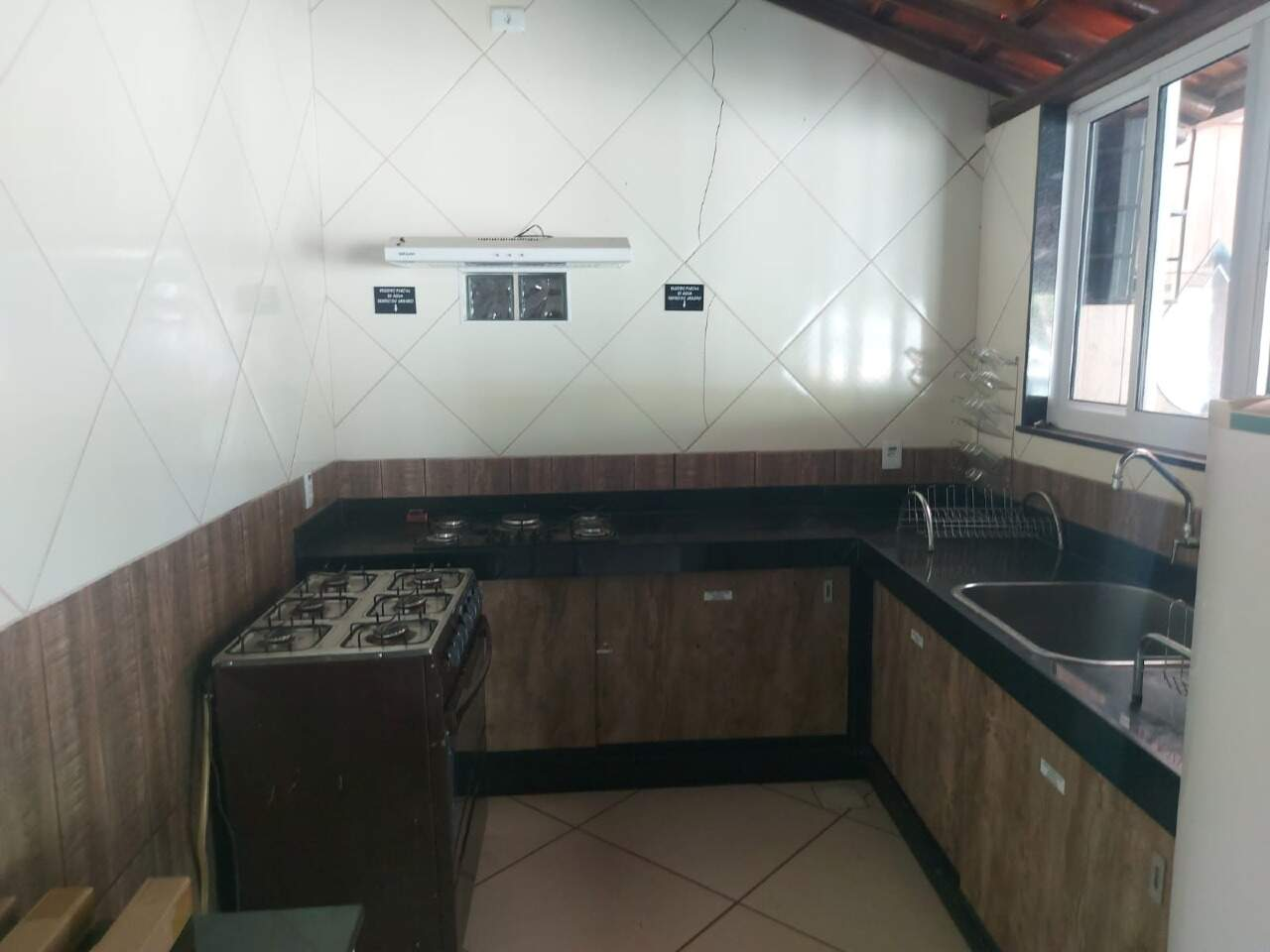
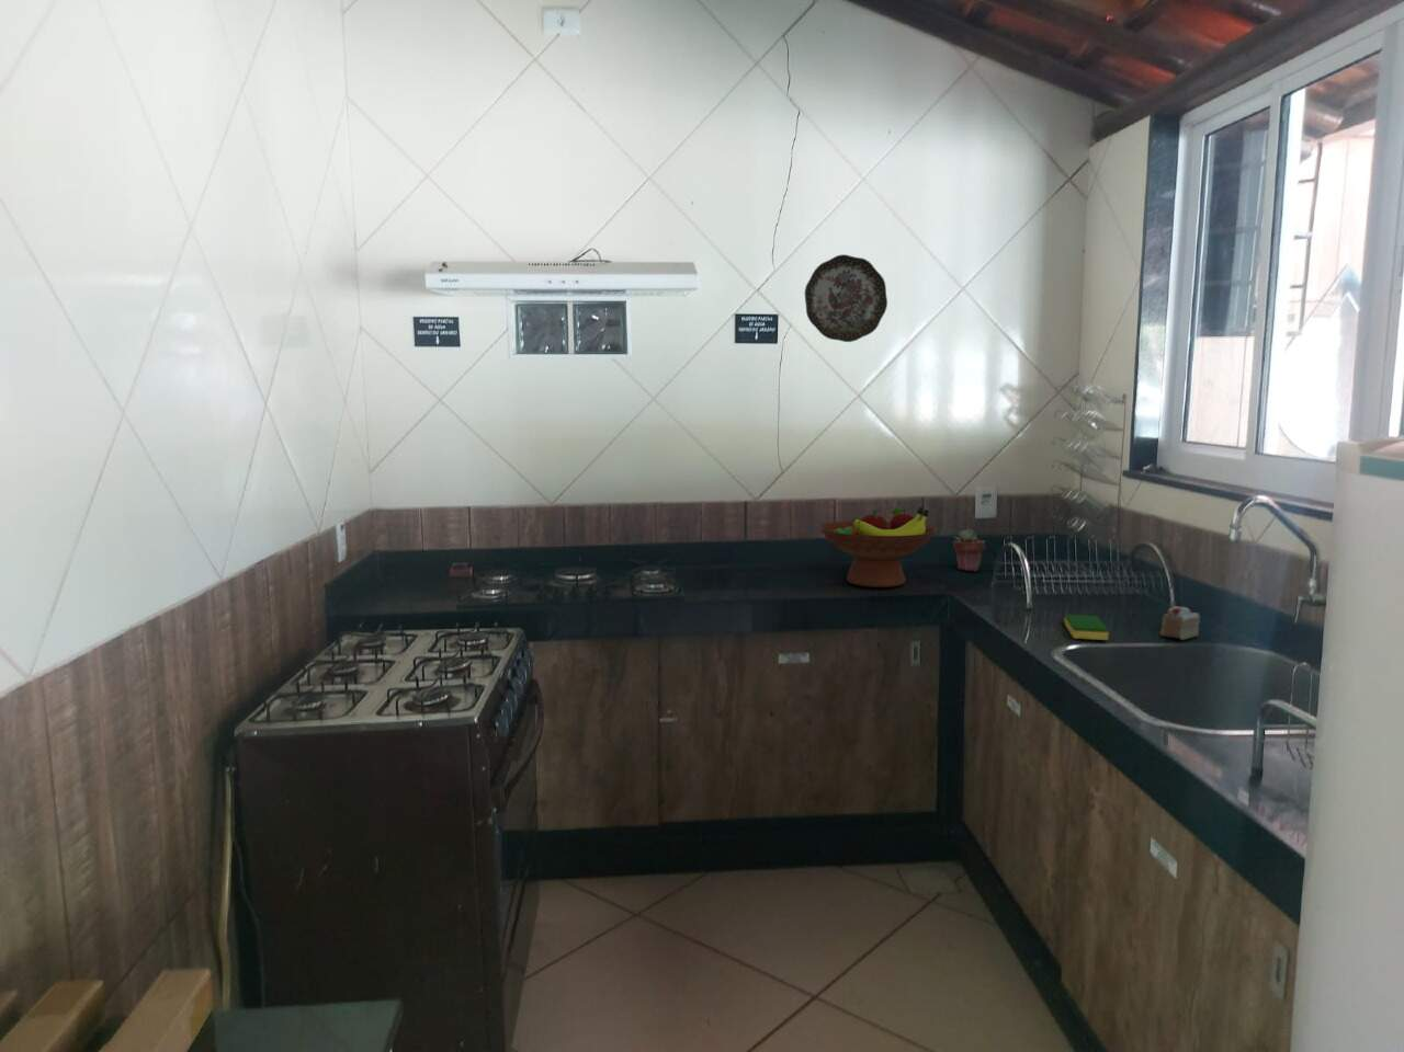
+ fruit bowl [817,506,939,589]
+ dish sponge [1062,613,1110,641]
+ potted succulent [952,528,986,572]
+ cake slice [1160,604,1201,641]
+ decorative plate [804,253,889,343]
